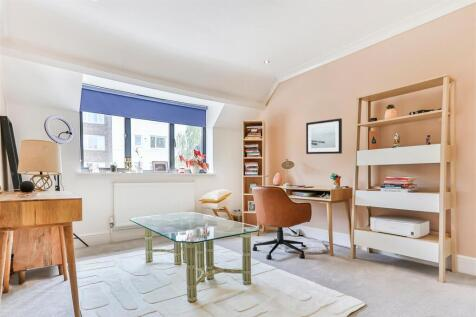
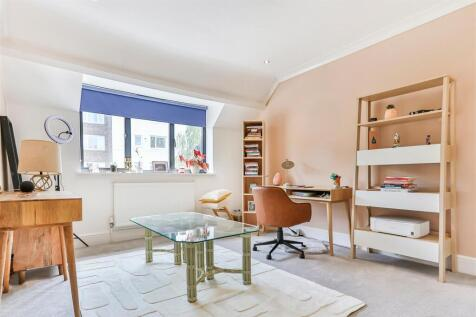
- wall art [305,117,343,155]
